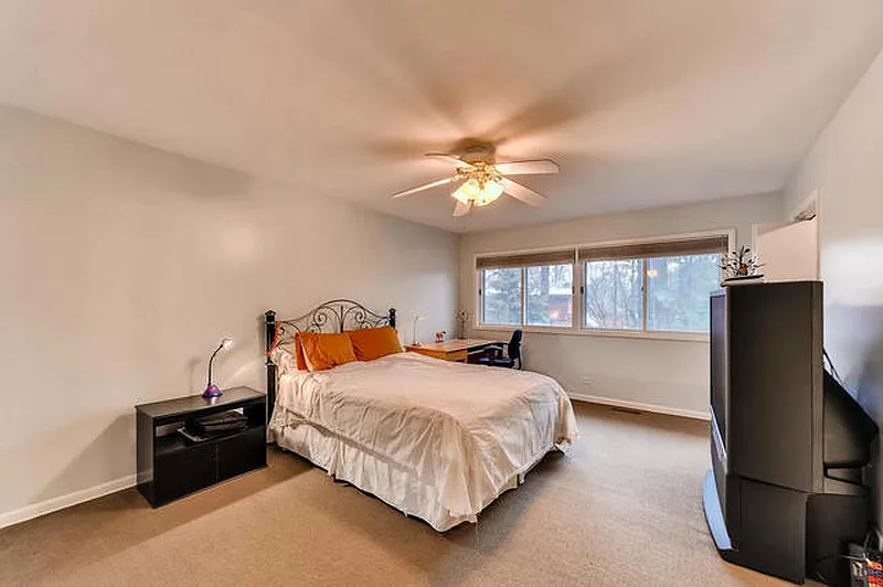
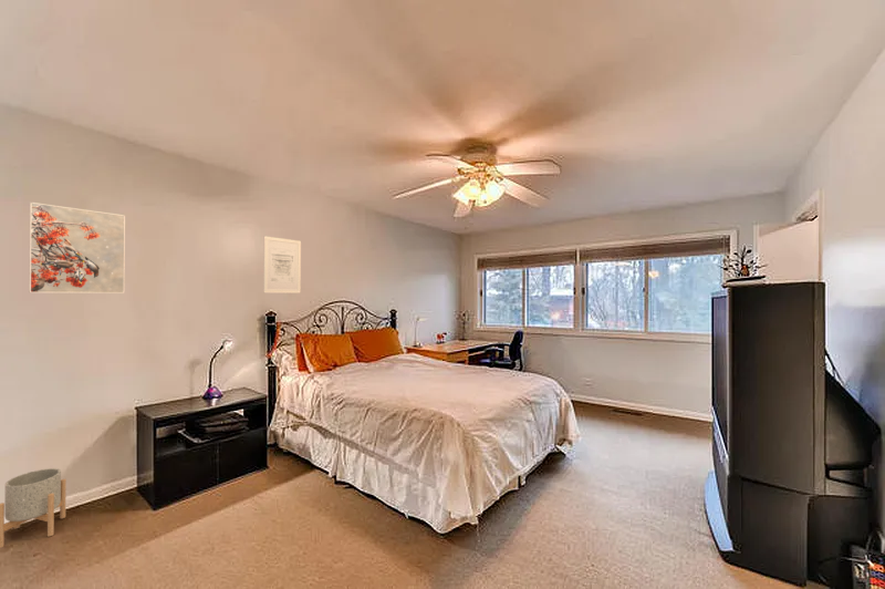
+ wall art [262,235,302,294]
+ planter [0,467,67,549]
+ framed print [28,202,126,294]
